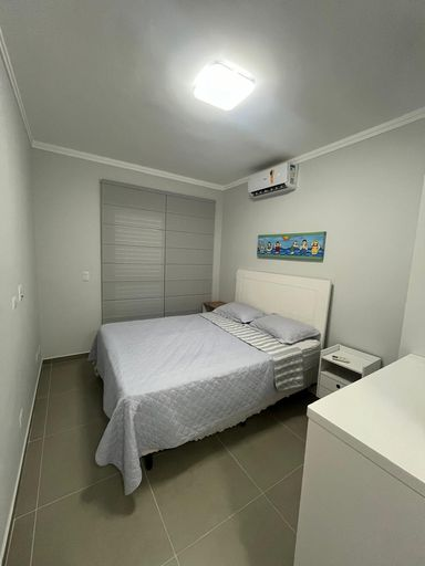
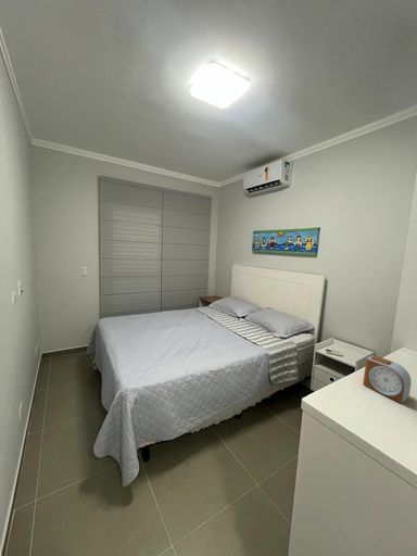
+ alarm clock [362,354,412,404]
